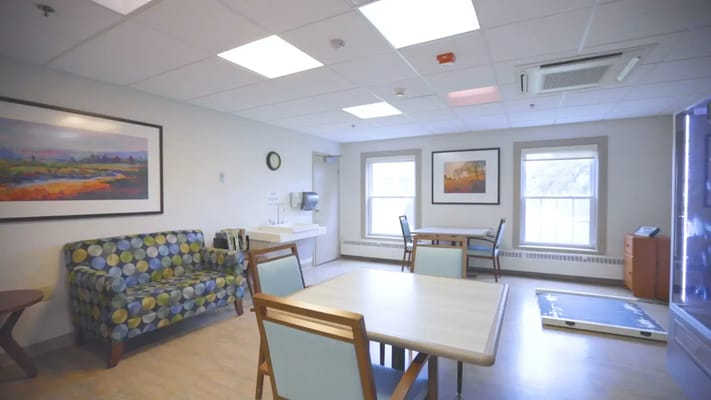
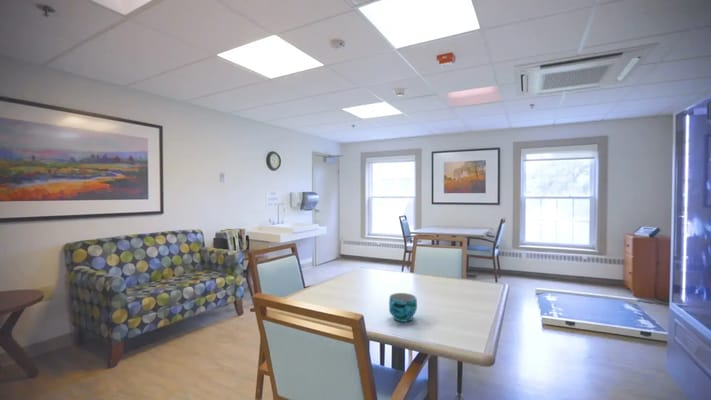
+ cup [388,292,418,323]
